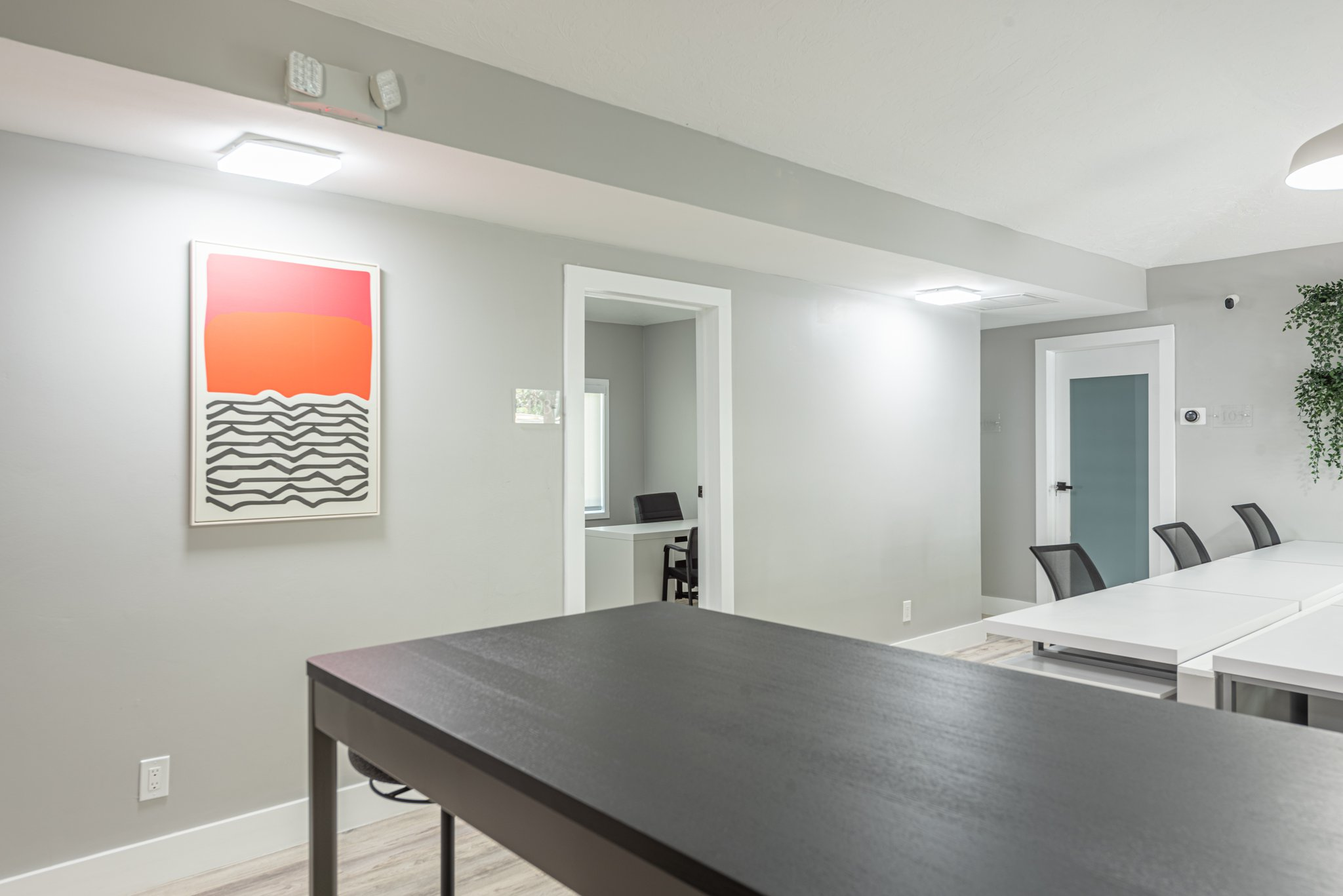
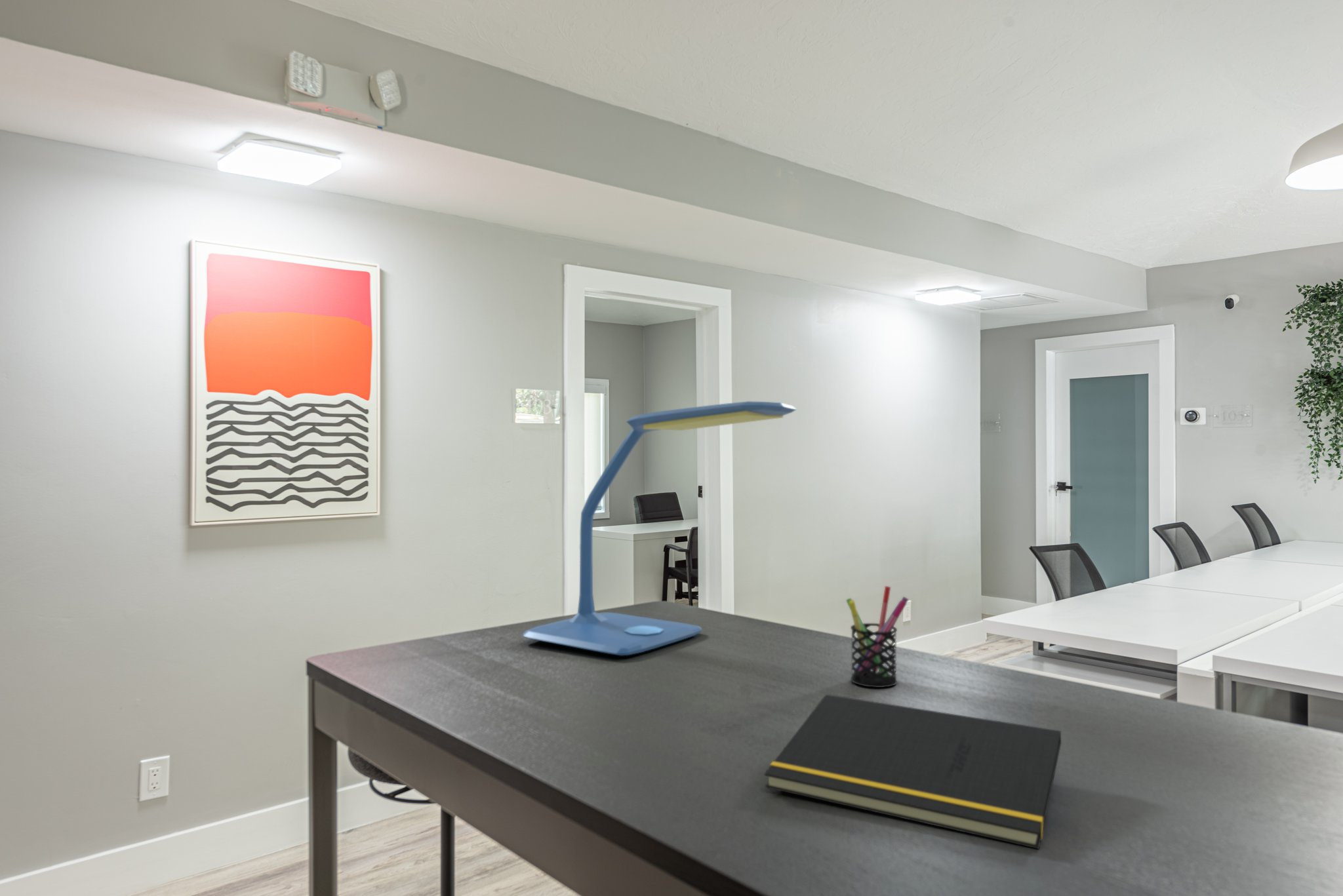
+ desk lamp [522,400,797,656]
+ pen holder [845,585,910,688]
+ notepad [764,693,1062,849]
